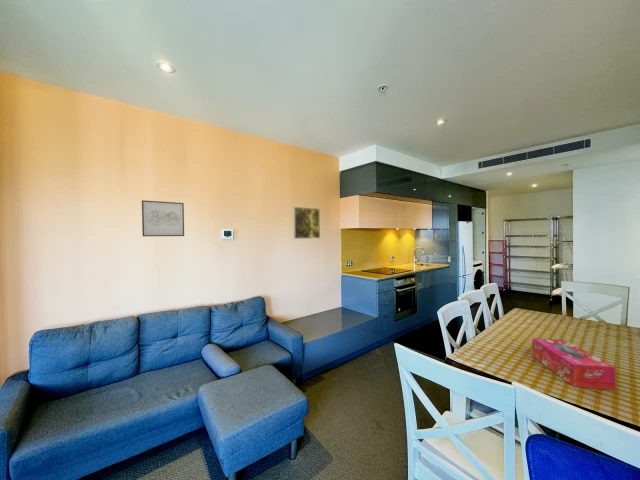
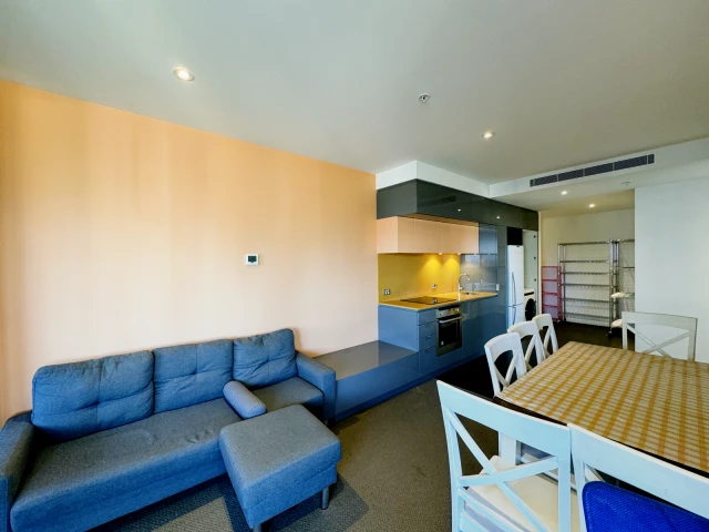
- wall art [141,199,185,237]
- tissue box [531,337,616,391]
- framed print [292,206,321,240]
